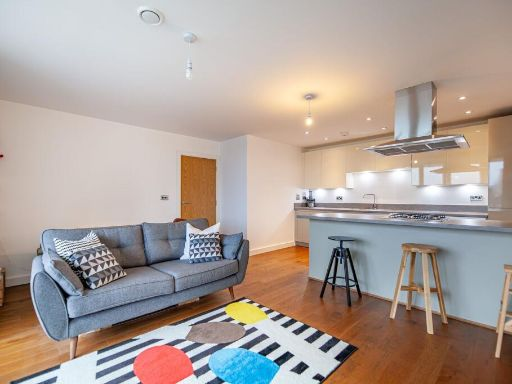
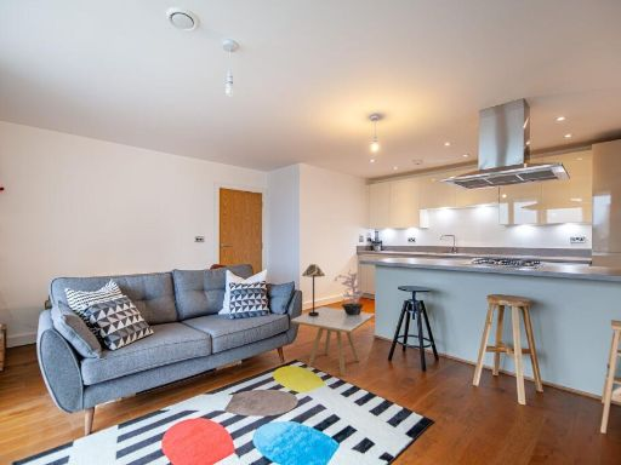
+ table lamp [301,263,326,316]
+ side table [290,305,376,378]
+ potted plant [334,269,364,315]
